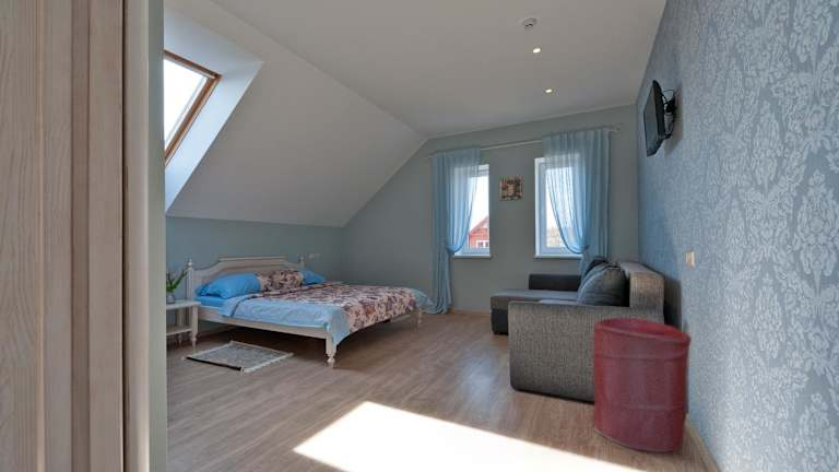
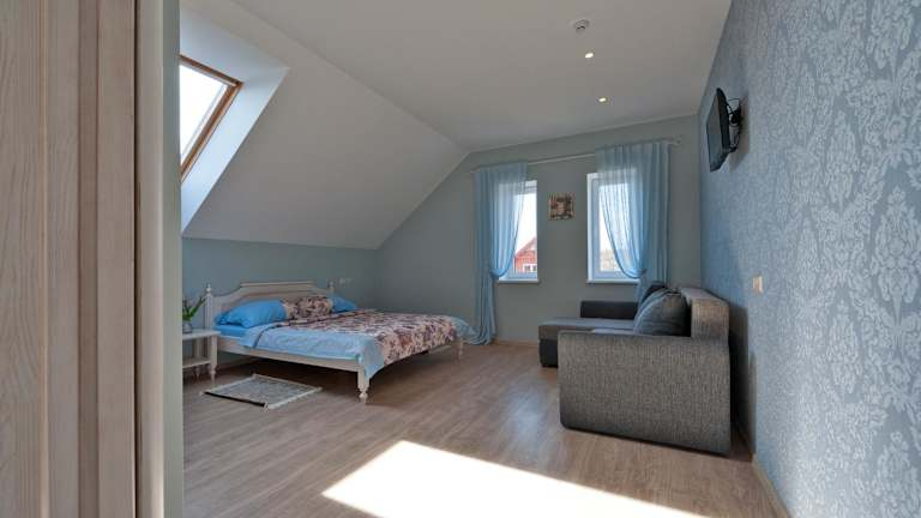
- laundry hamper [591,317,693,453]
